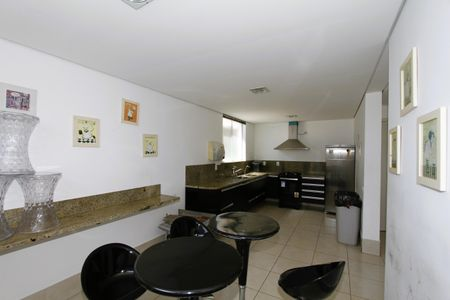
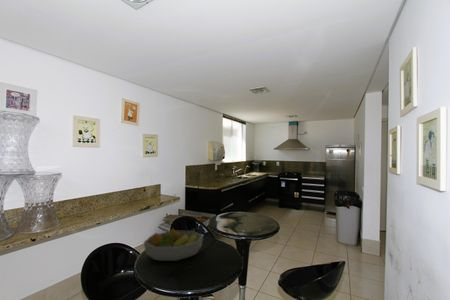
+ fruit bowl [143,228,204,262]
